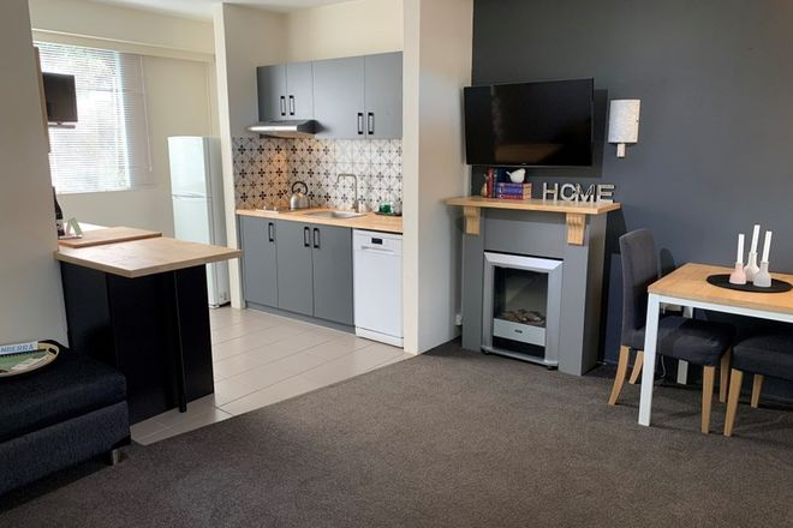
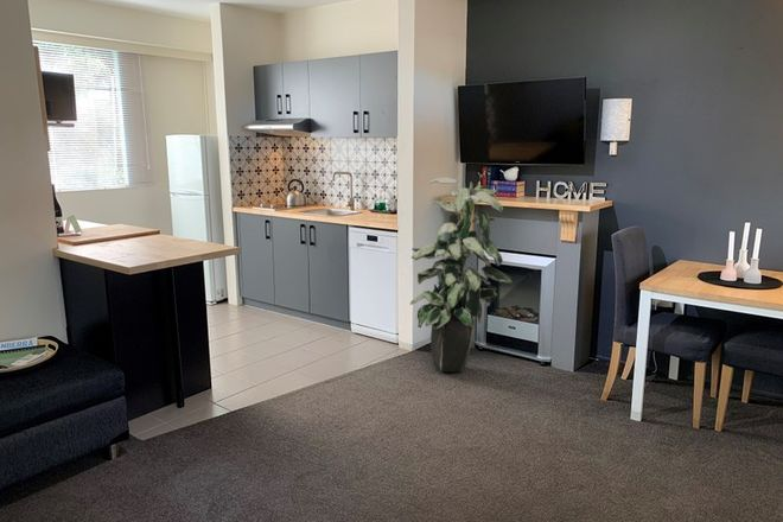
+ indoor plant [409,177,514,374]
